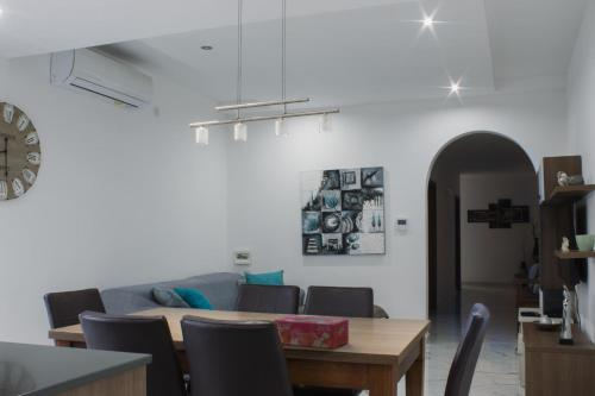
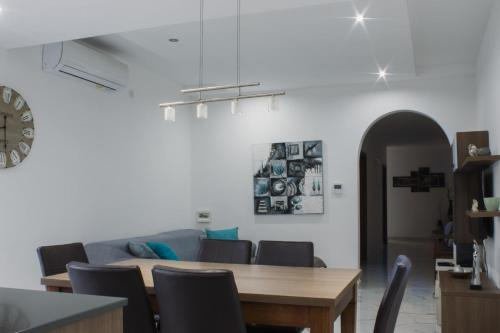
- tissue box [273,314,350,350]
